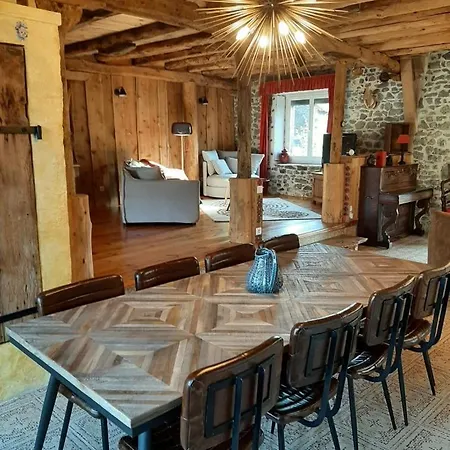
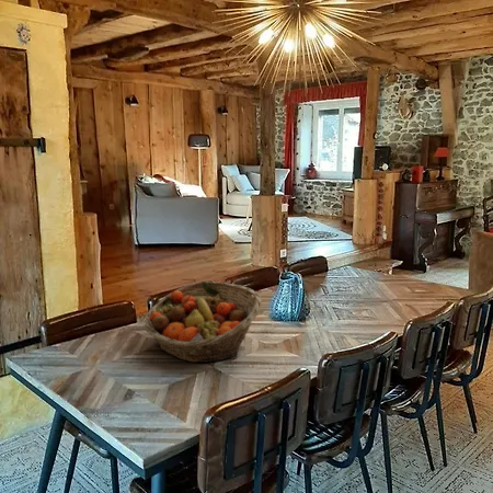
+ fruit basket [144,280,263,364]
